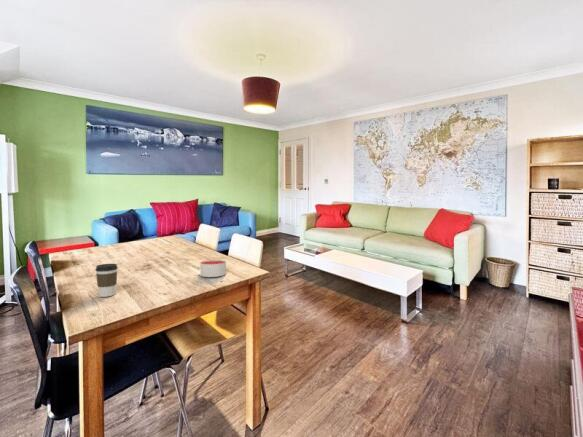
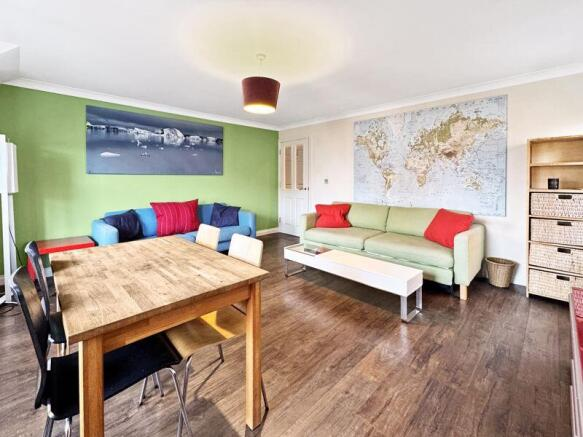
- coffee cup [94,263,119,298]
- candle [199,259,227,278]
